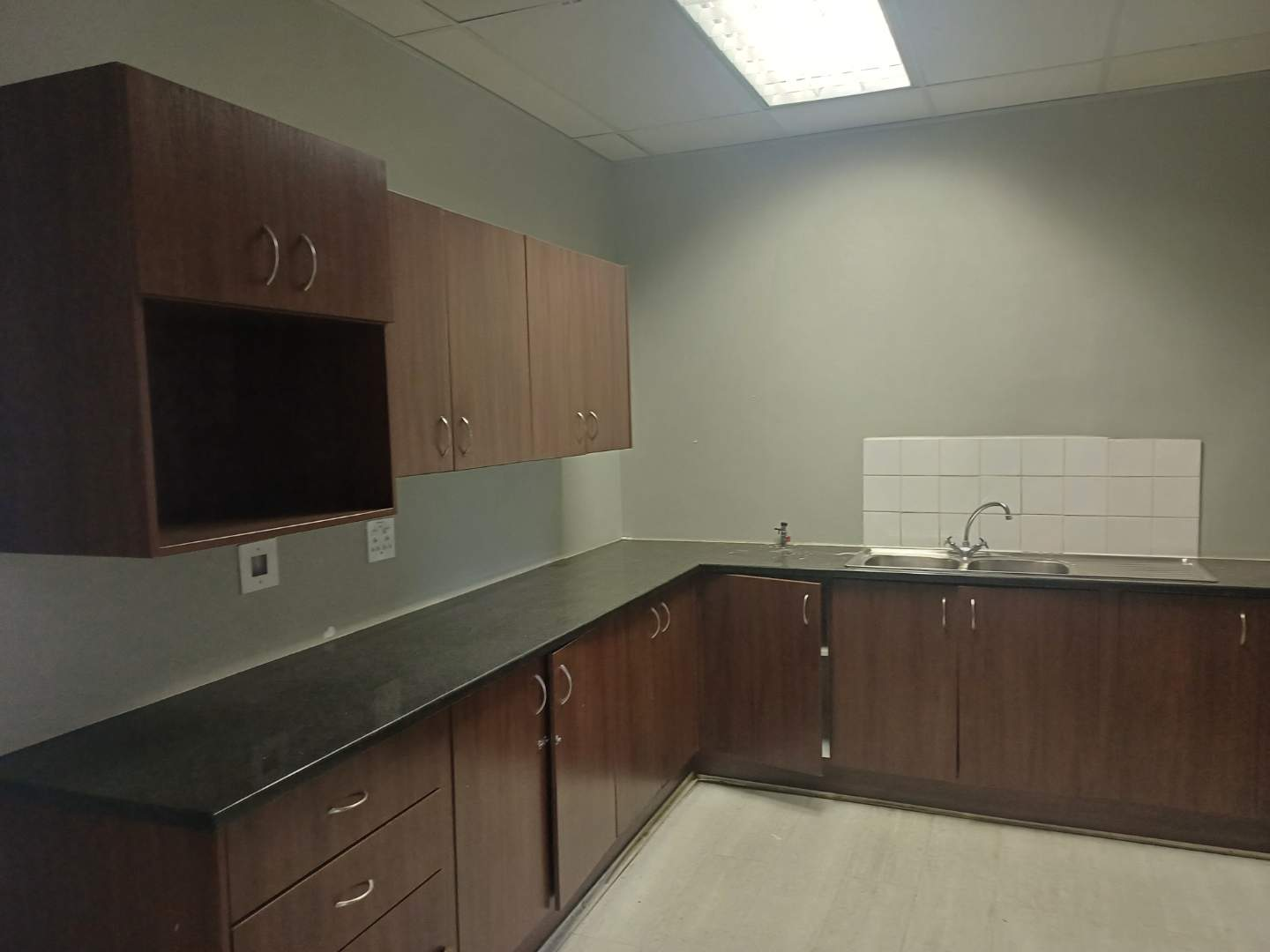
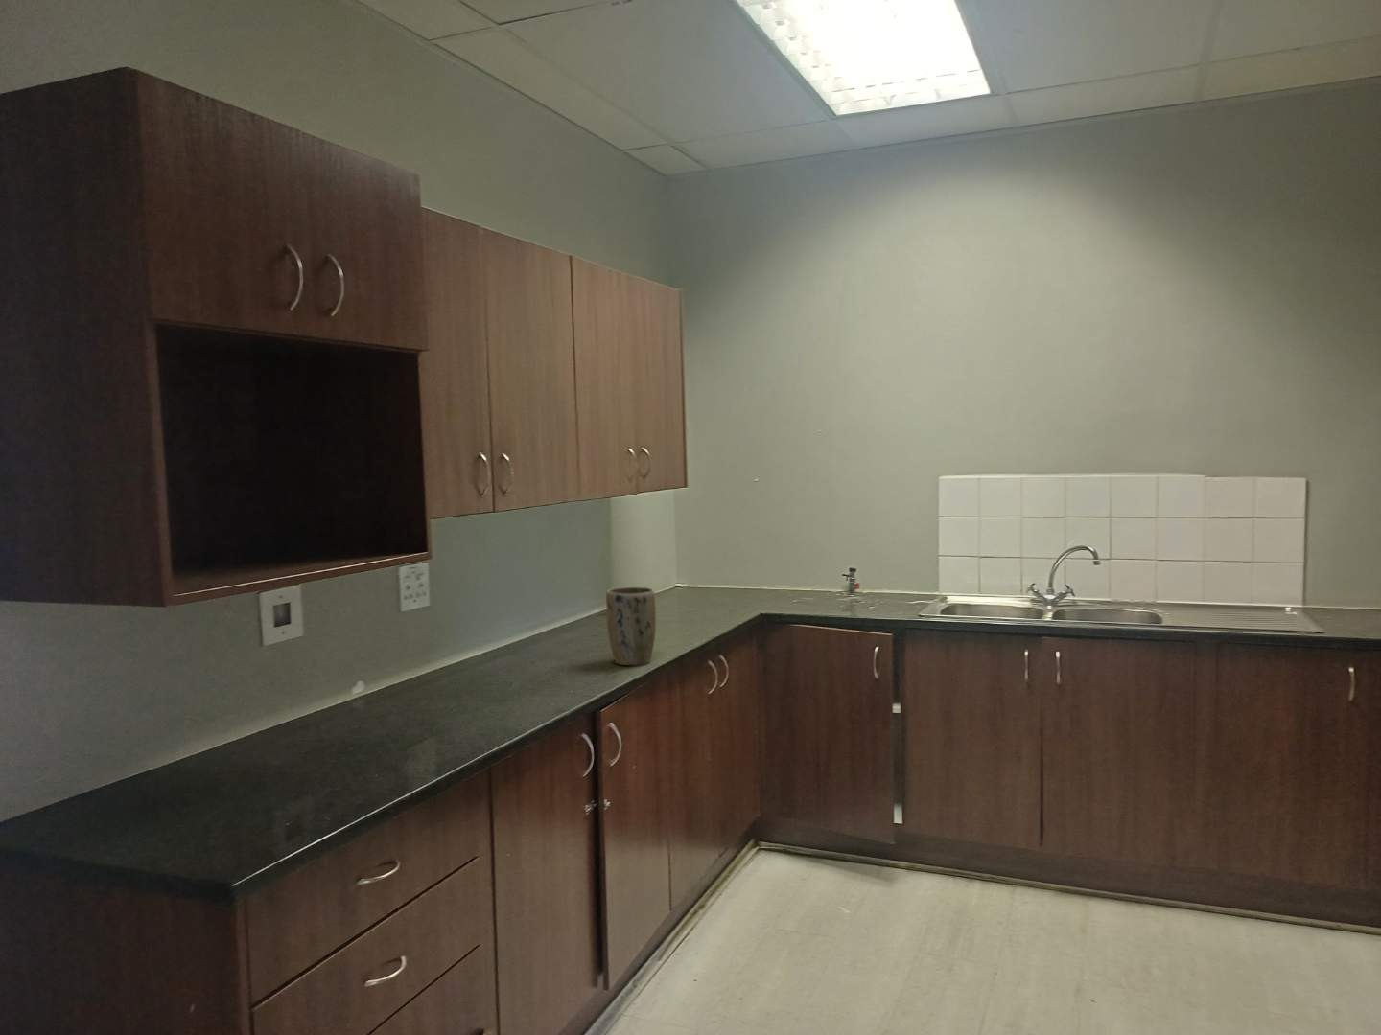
+ plant pot [606,586,657,666]
